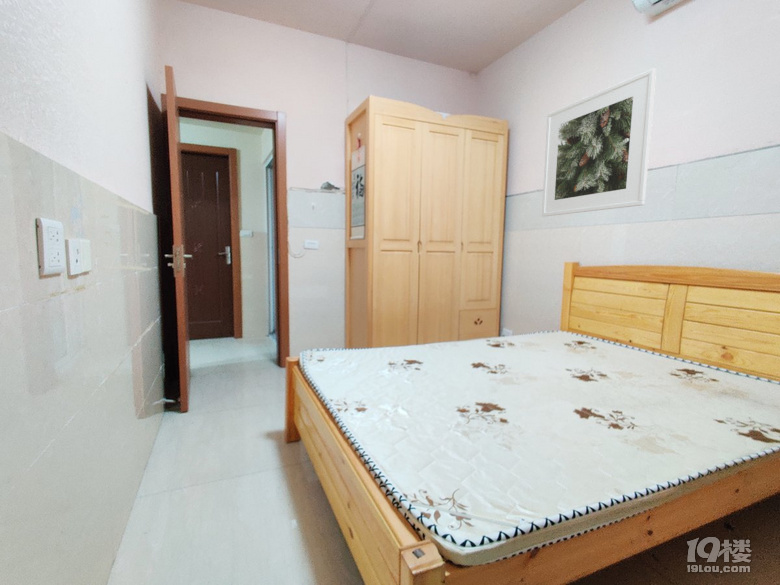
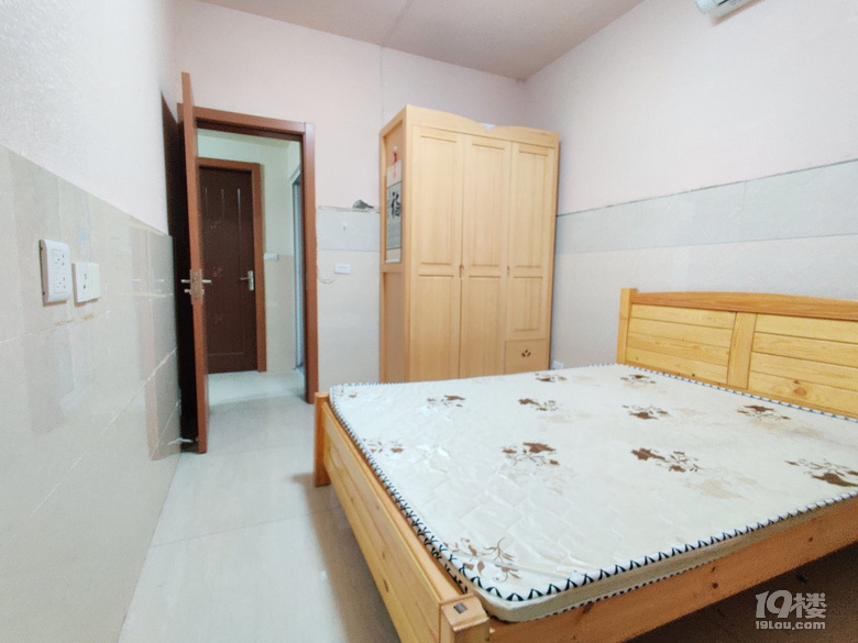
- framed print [541,67,657,218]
